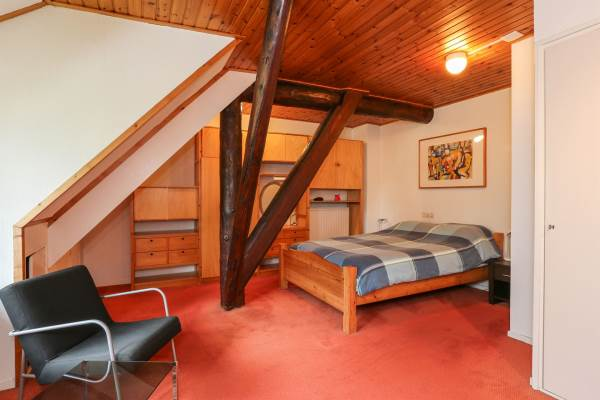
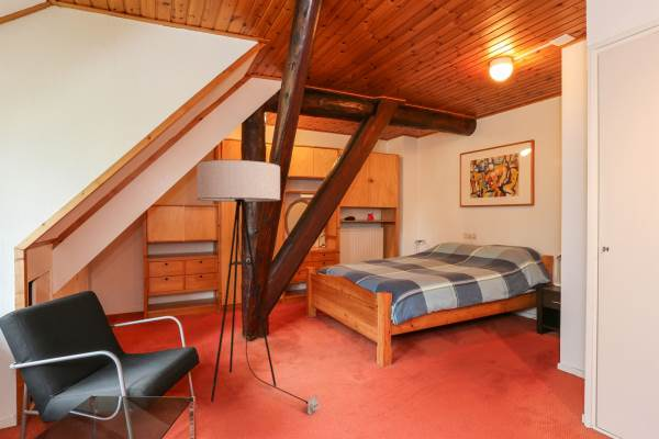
+ floor lamp [197,159,322,415]
